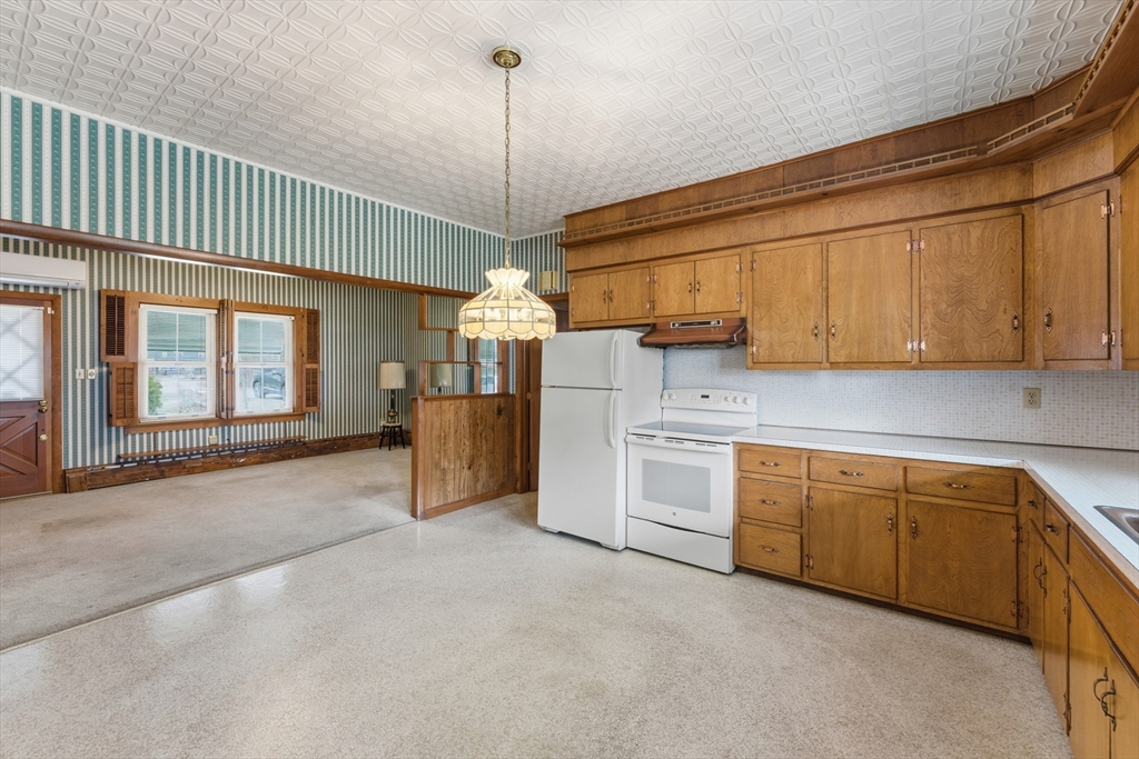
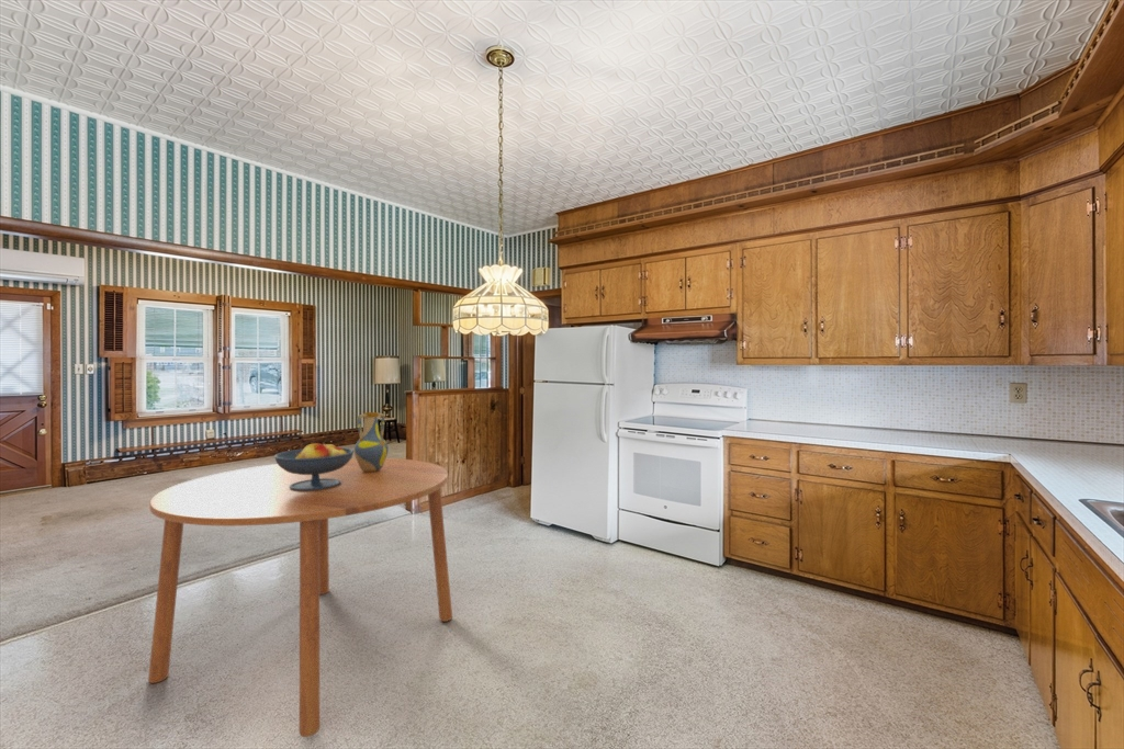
+ vase [353,411,390,472]
+ fruit bowl [273,442,355,490]
+ dining table [147,457,453,738]
